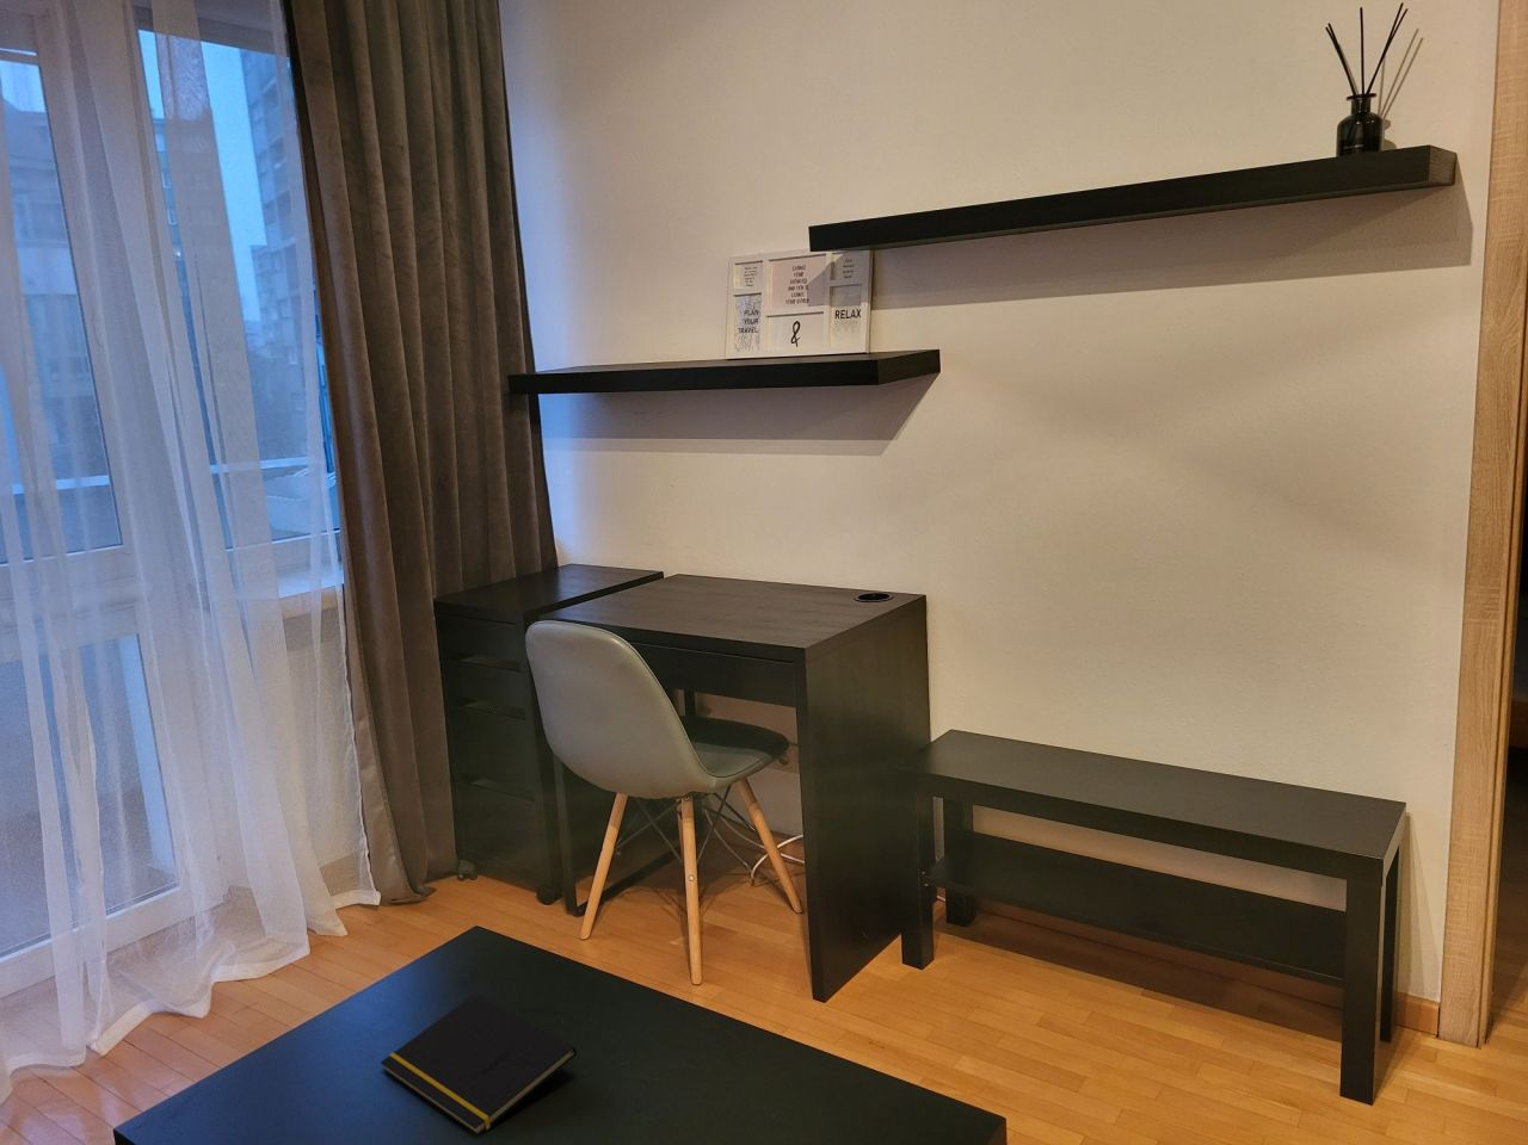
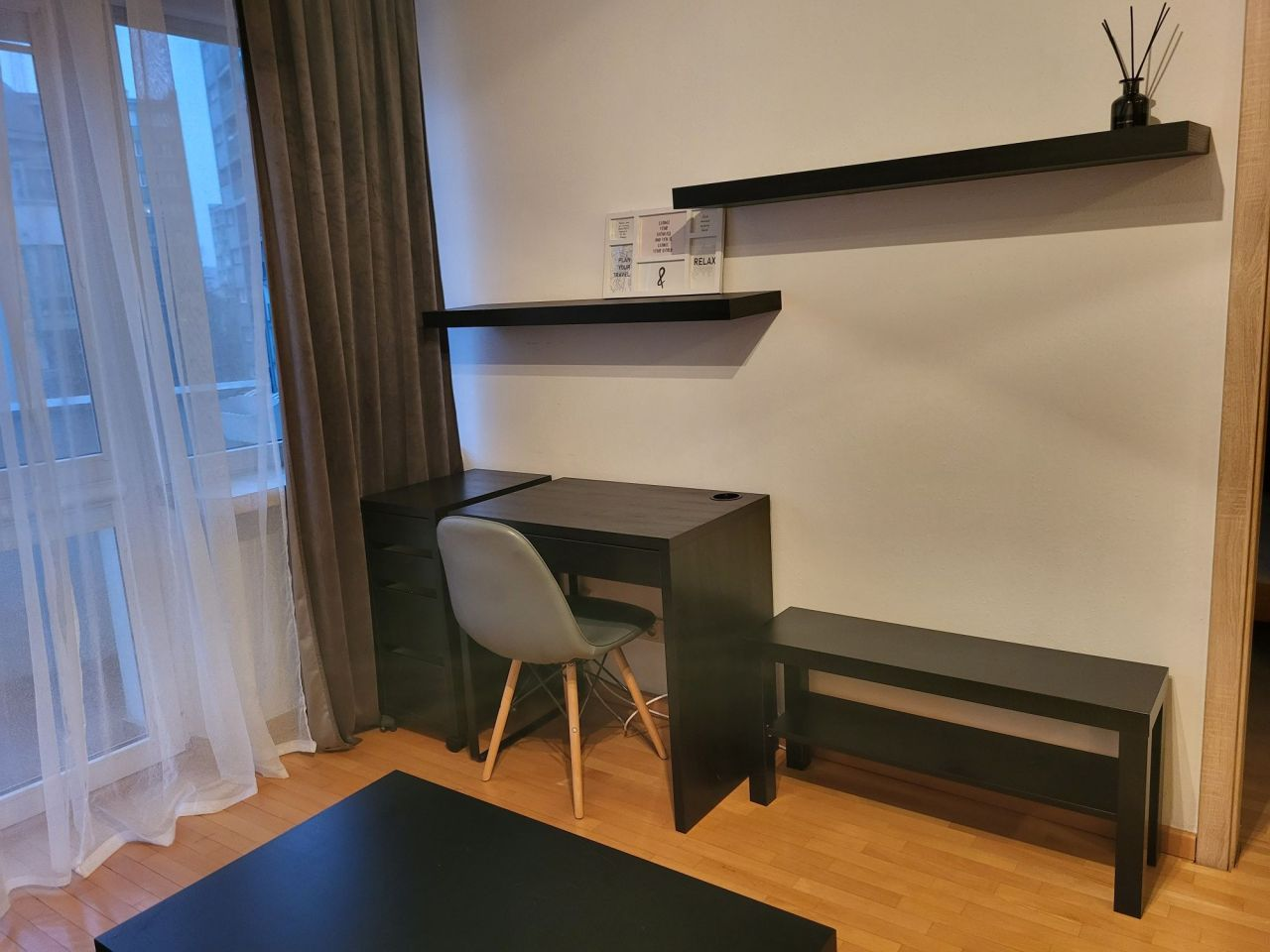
- notepad [380,991,578,1138]
